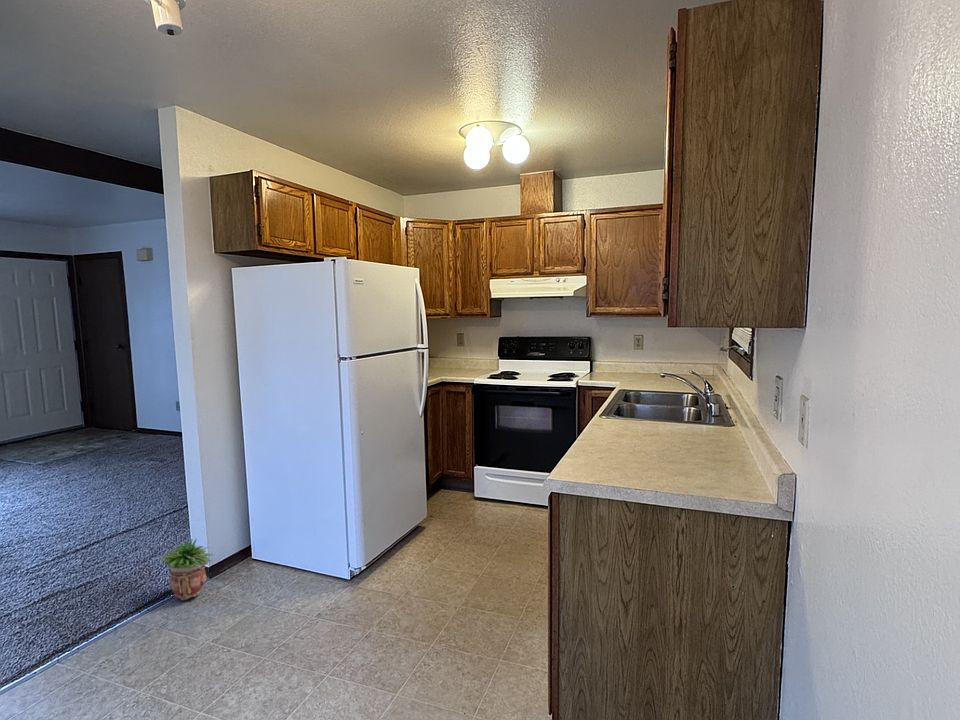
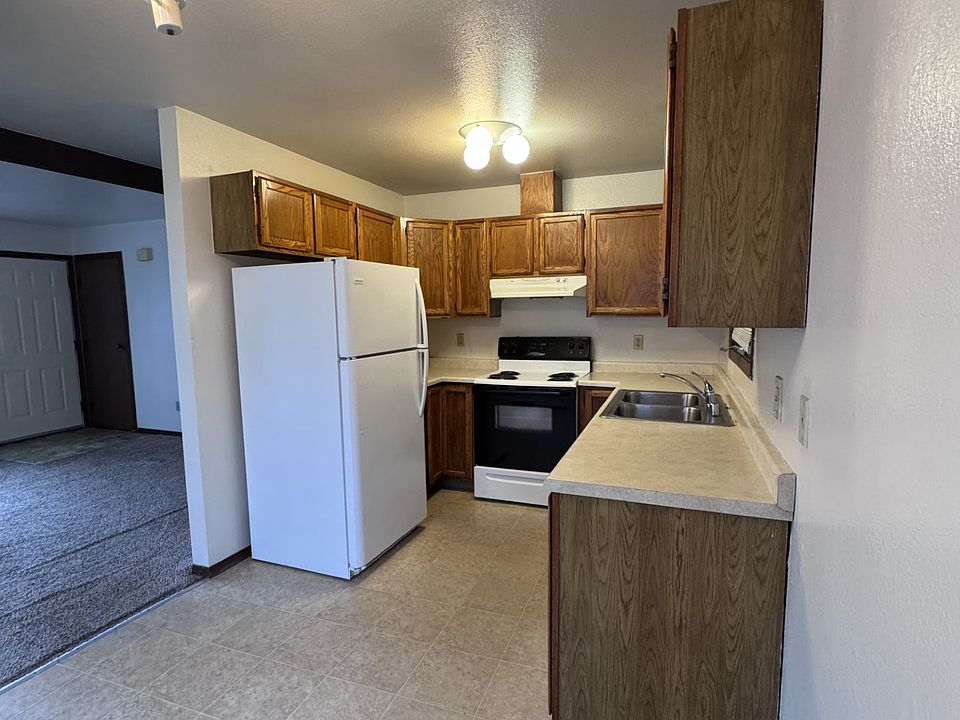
- potted plant [158,537,215,601]
